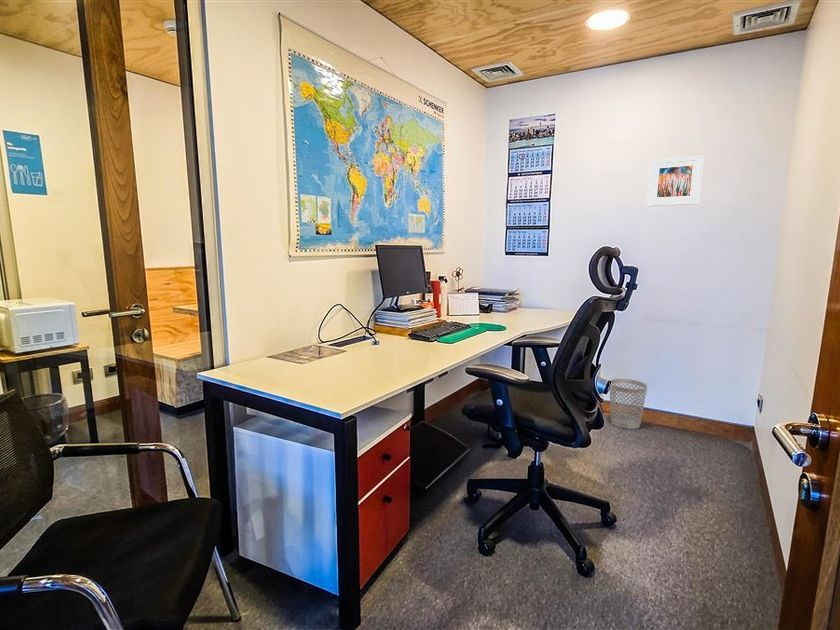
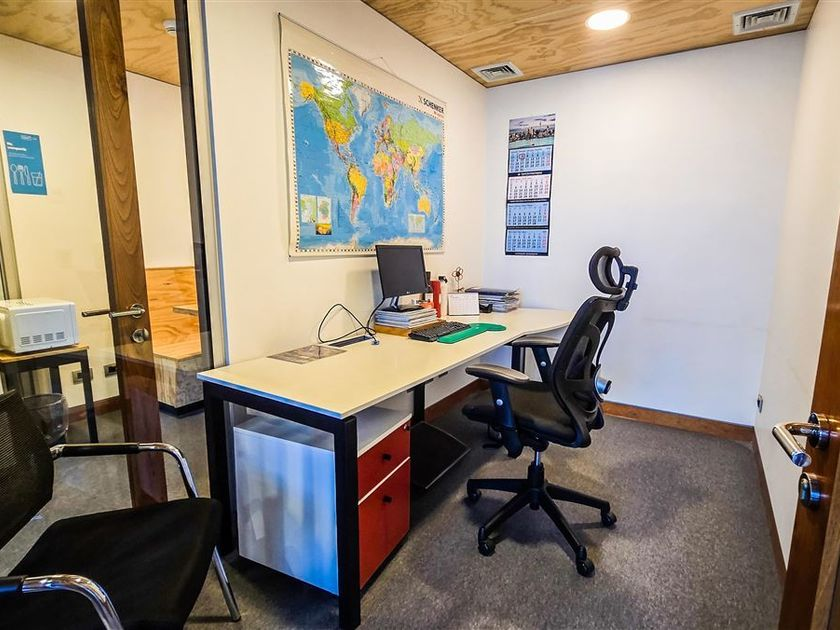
- wastebasket [609,378,648,430]
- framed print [646,155,705,207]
